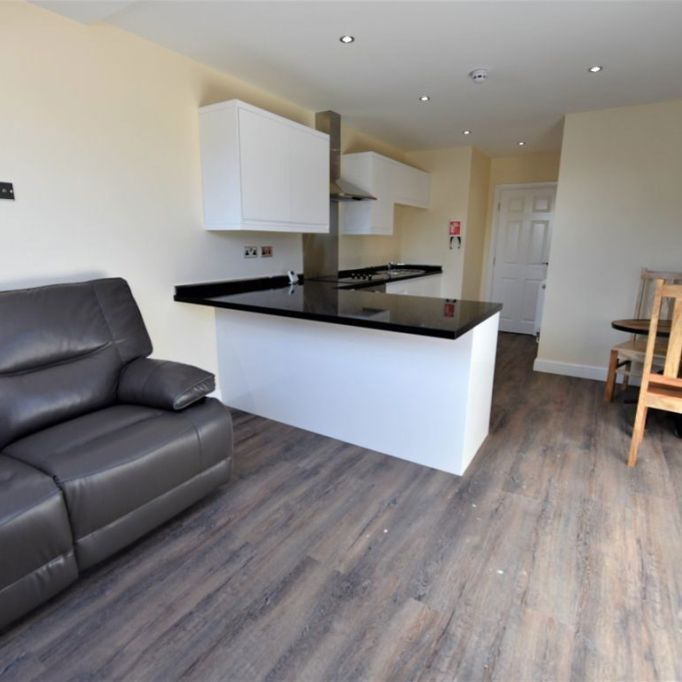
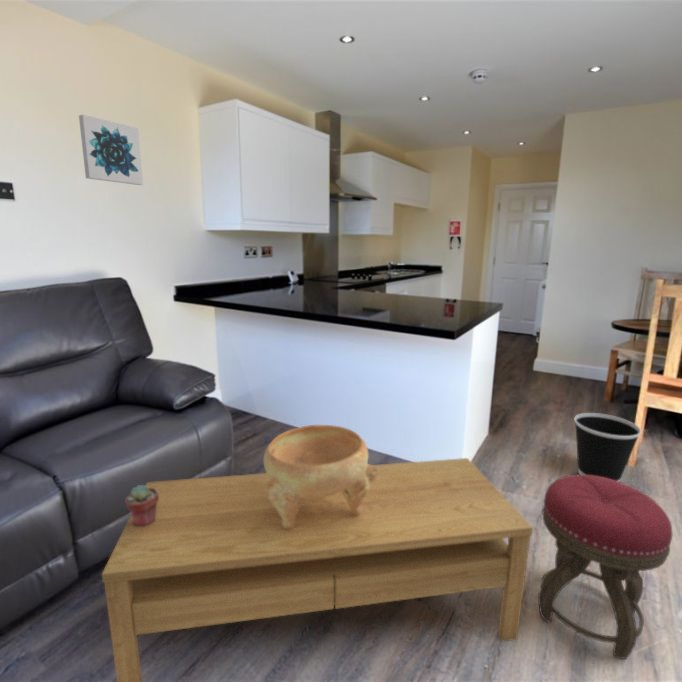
+ coffee table [101,457,534,682]
+ potted succulent [124,484,159,526]
+ stool [537,474,674,660]
+ decorative bowl [263,424,378,529]
+ wall art [78,114,144,186]
+ wastebasket [573,412,642,482]
